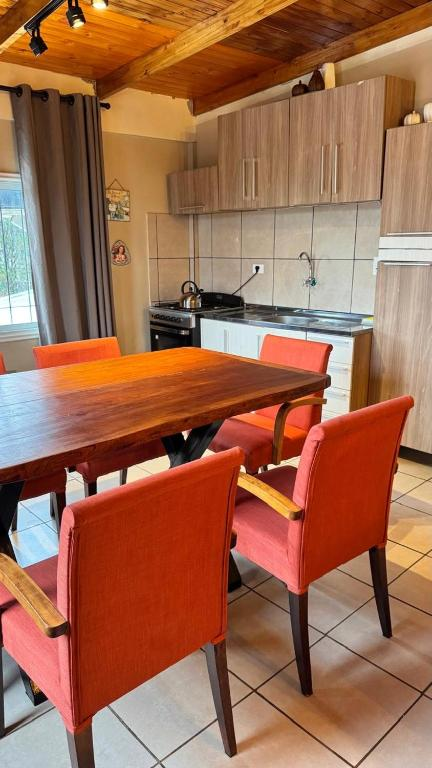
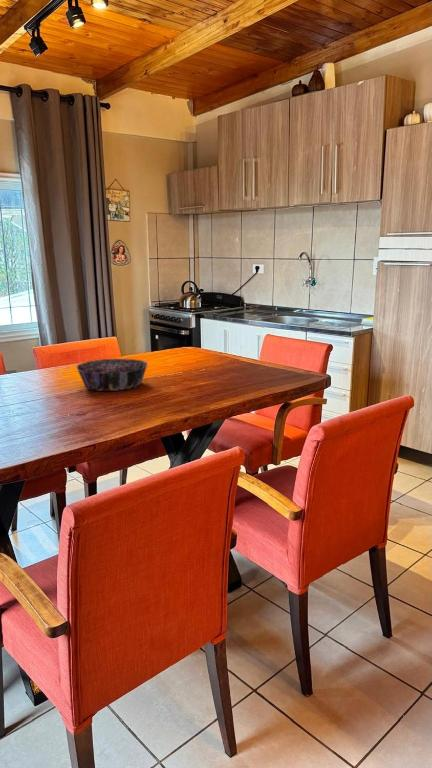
+ decorative bowl [76,358,149,392]
